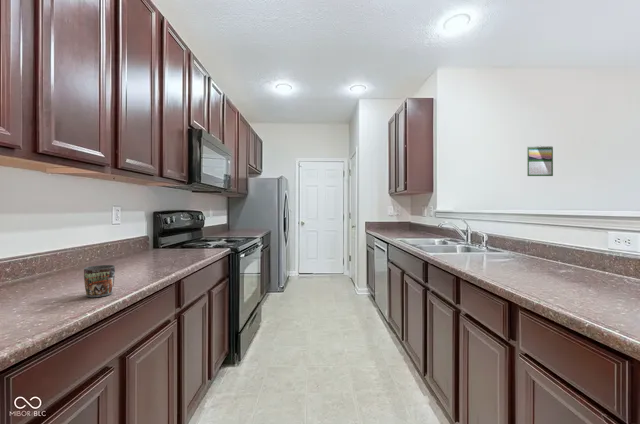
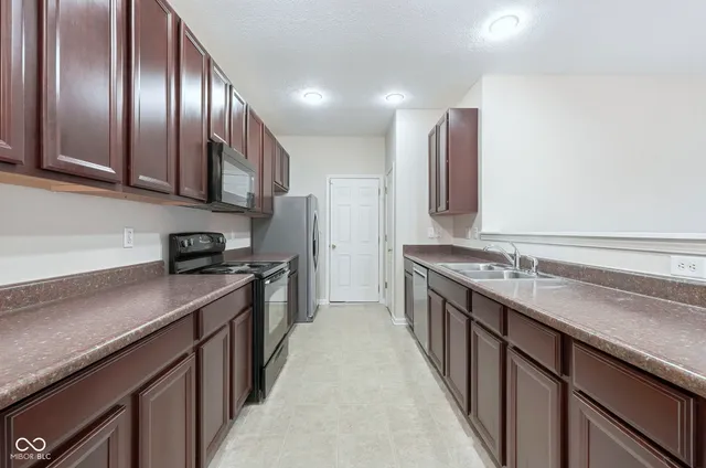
- mug [83,264,116,298]
- calendar [526,145,554,177]
